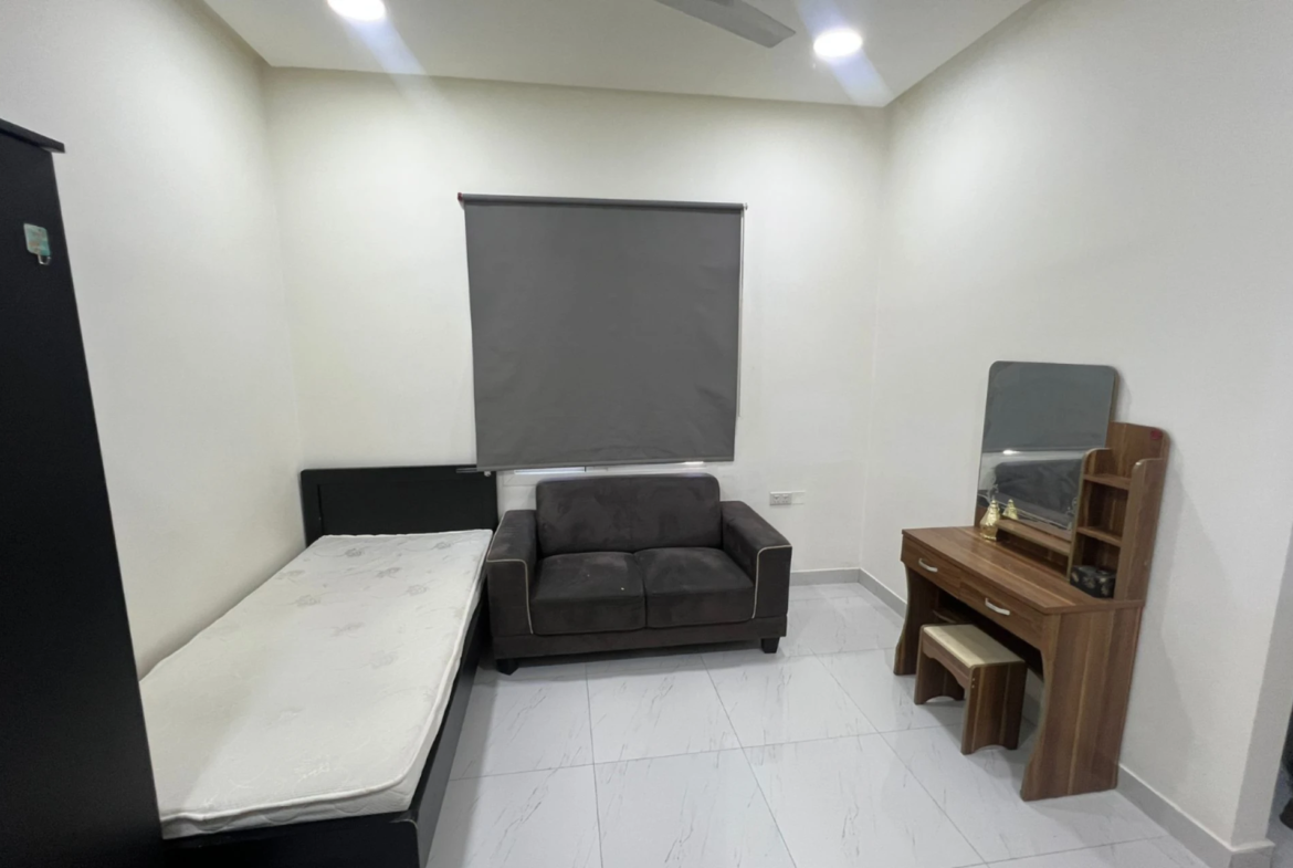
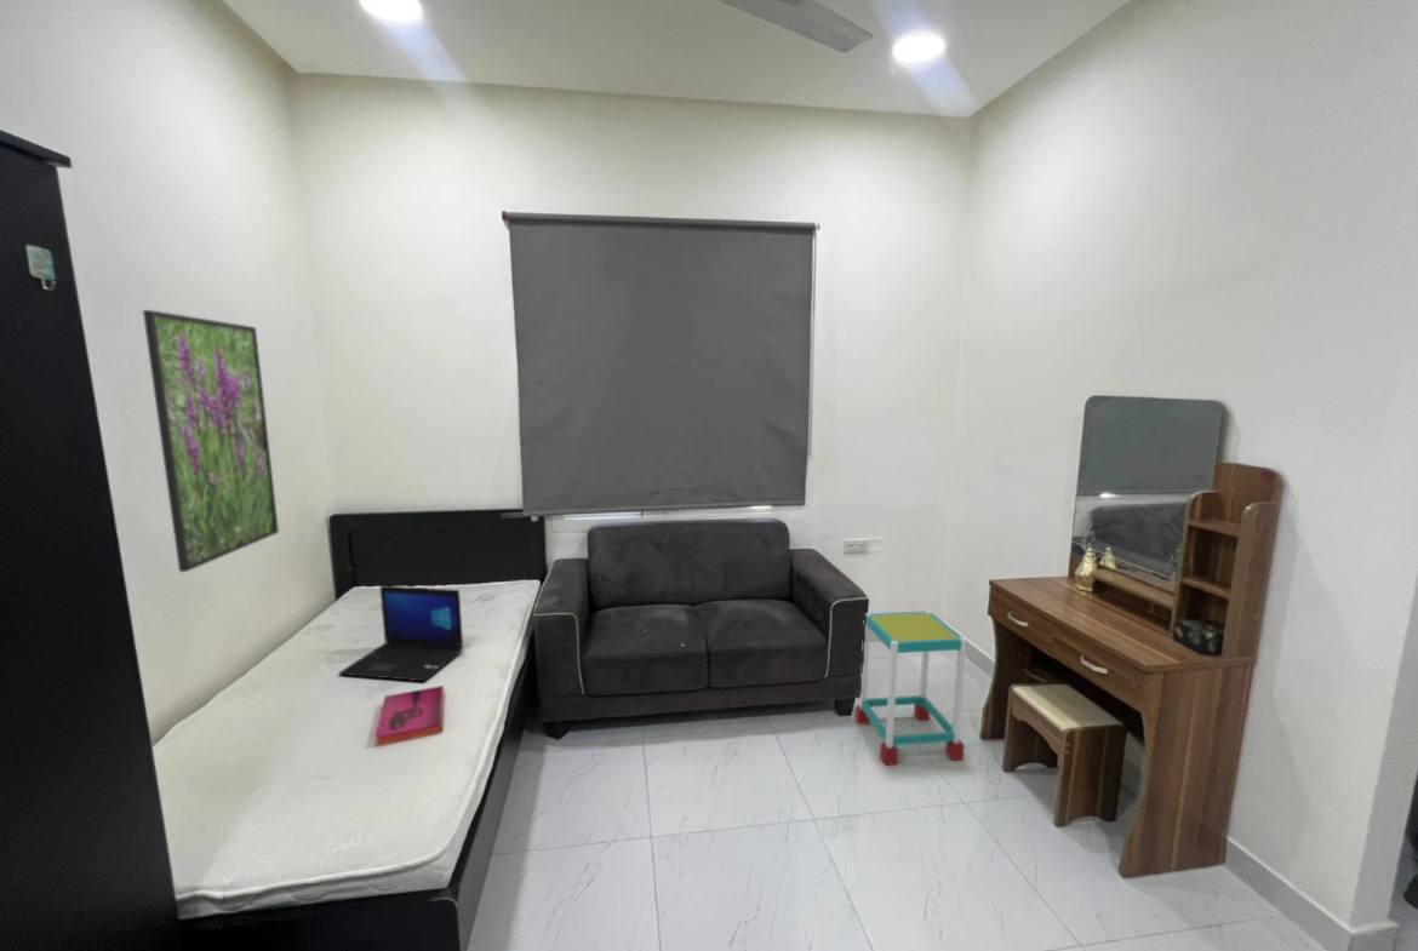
+ hardback book [373,684,445,747]
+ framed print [142,309,280,573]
+ side table [853,609,967,766]
+ laptop [338,584,464,682]
